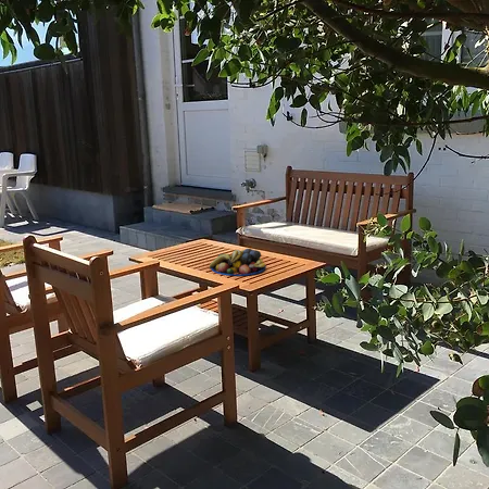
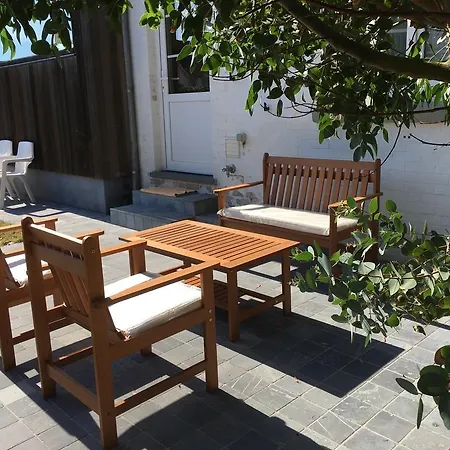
- fruit bowl [209,248,267,277]
